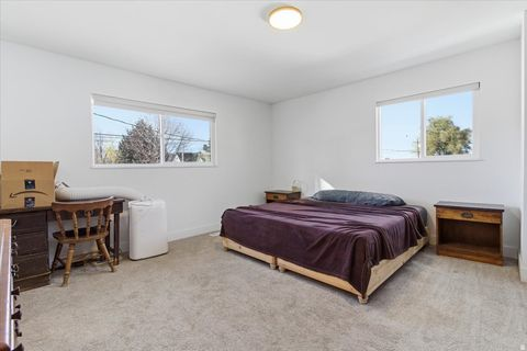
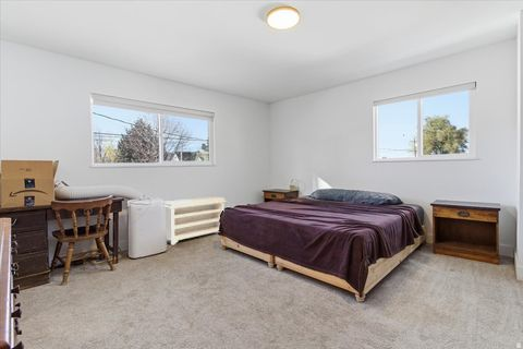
+ bench [163,195,228,246]
